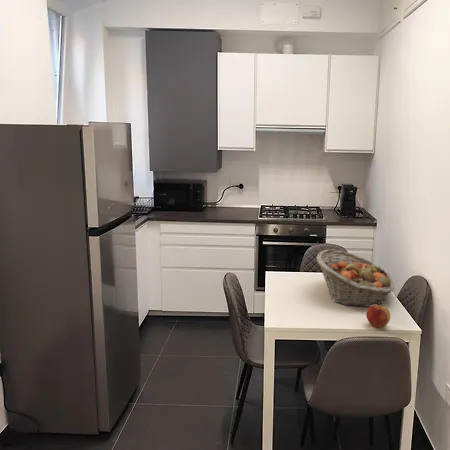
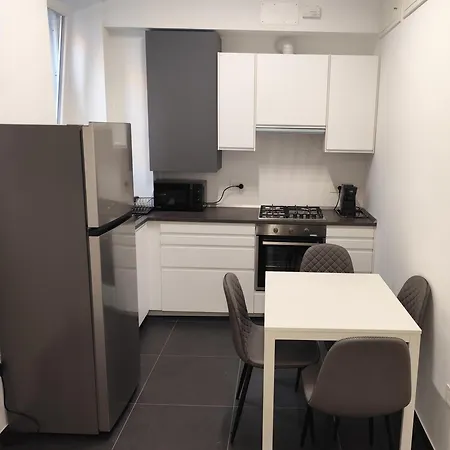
- apple [365,304,391,329]
- fruit basket [316,248,395,308]
